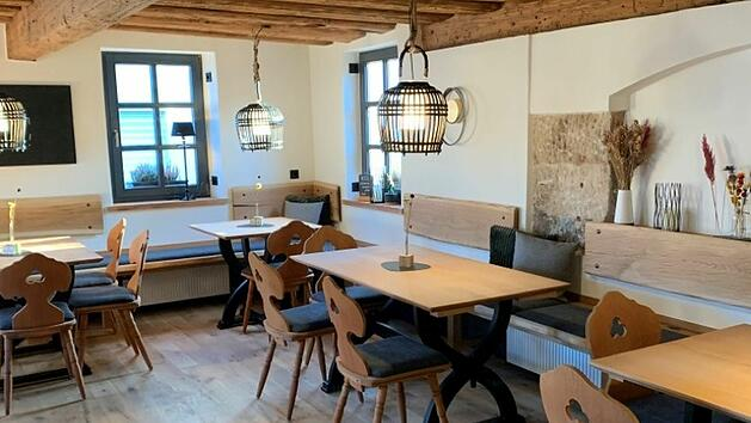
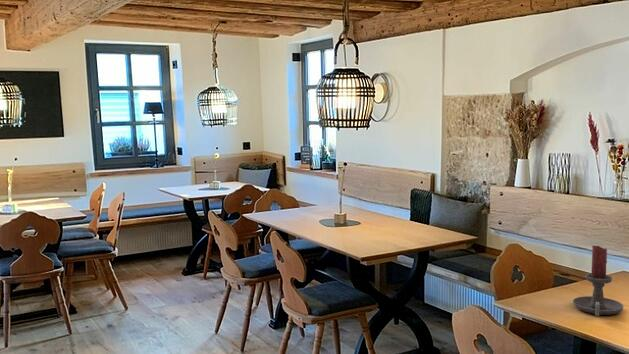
+ candle holder [572,245,625,317]
